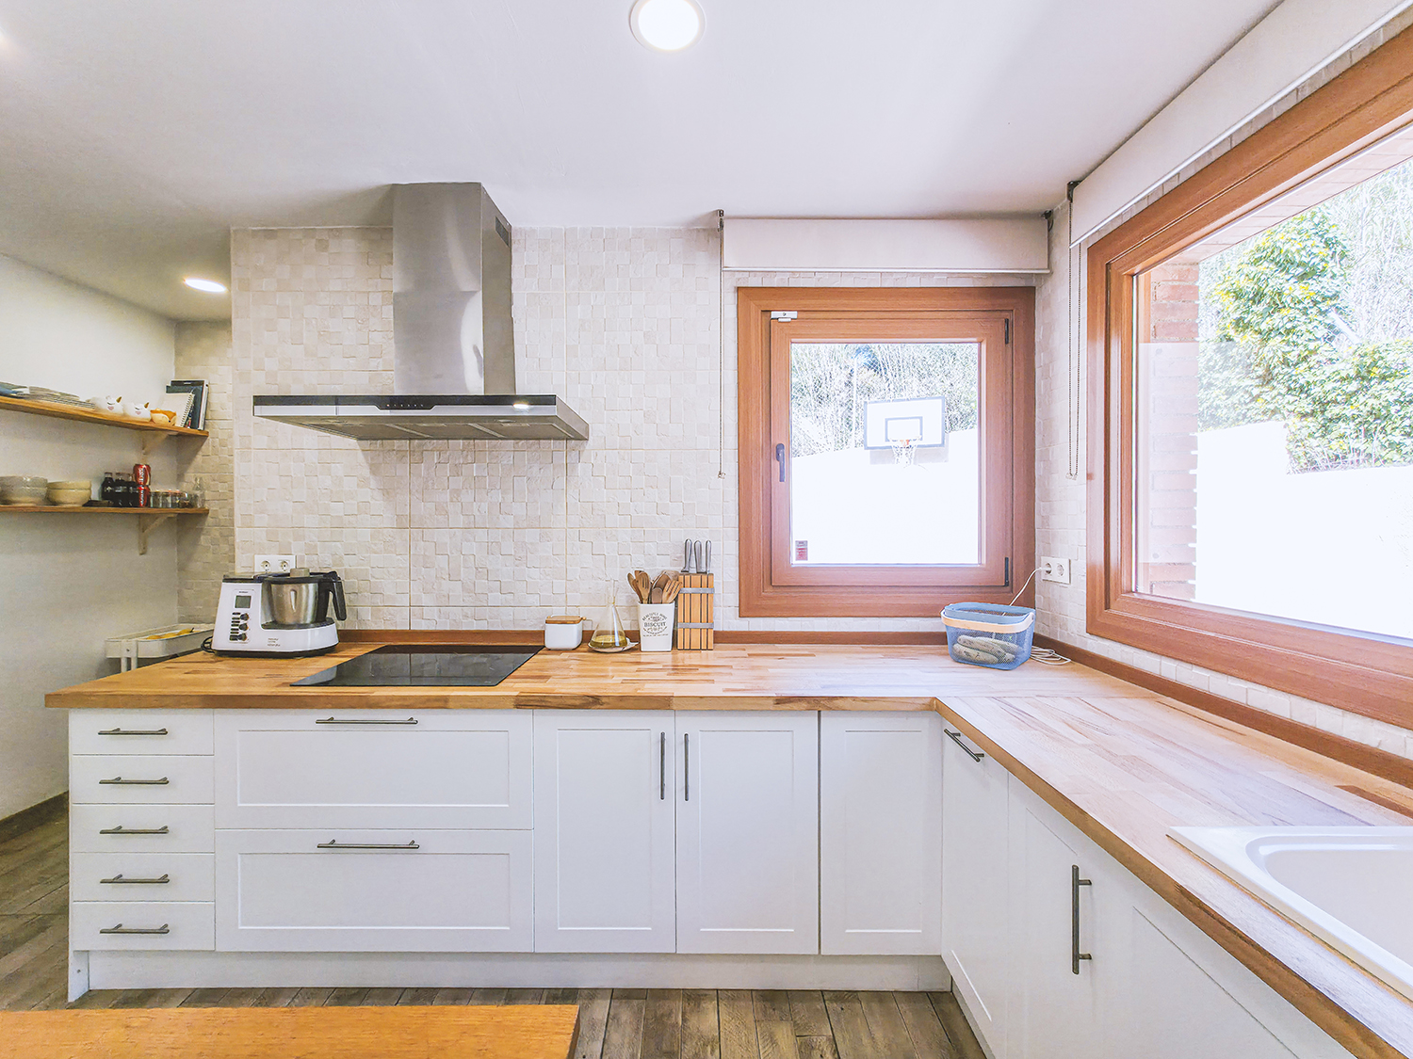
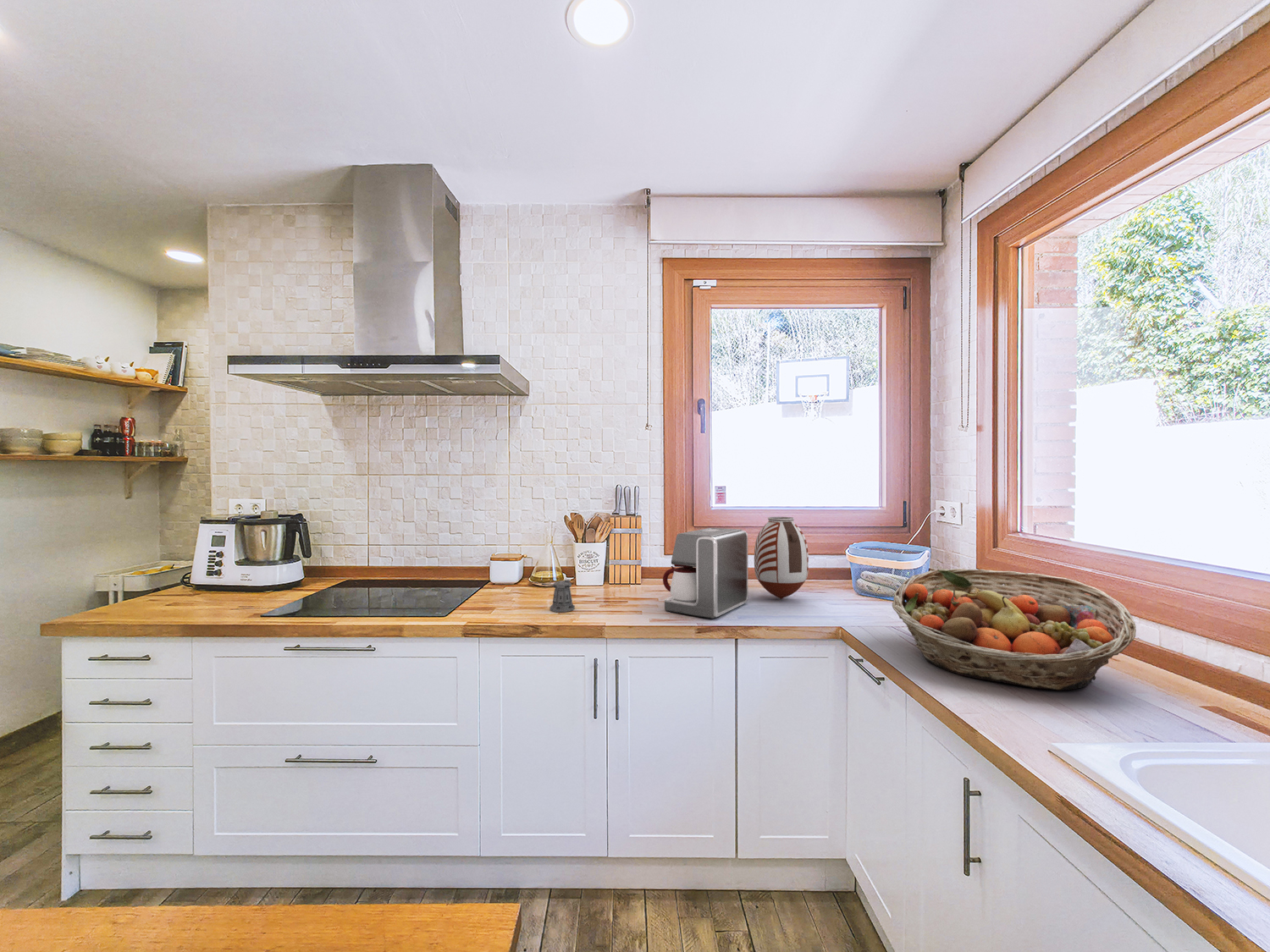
+ fruit basket [892,568,1137,691]
+ coffee maker [662,527,748,619]
+ vase [754,516,809,600]
+ pepper shaker [541,579,576,613]
